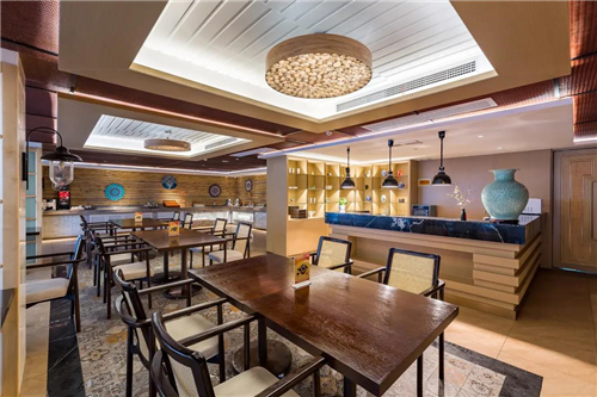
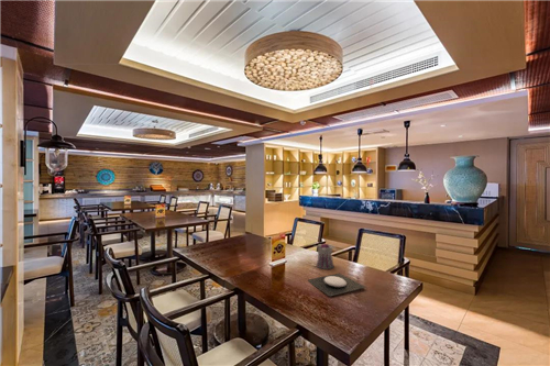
+ plate [307,273,366,298]
+ teapot [312,243,337,270]
